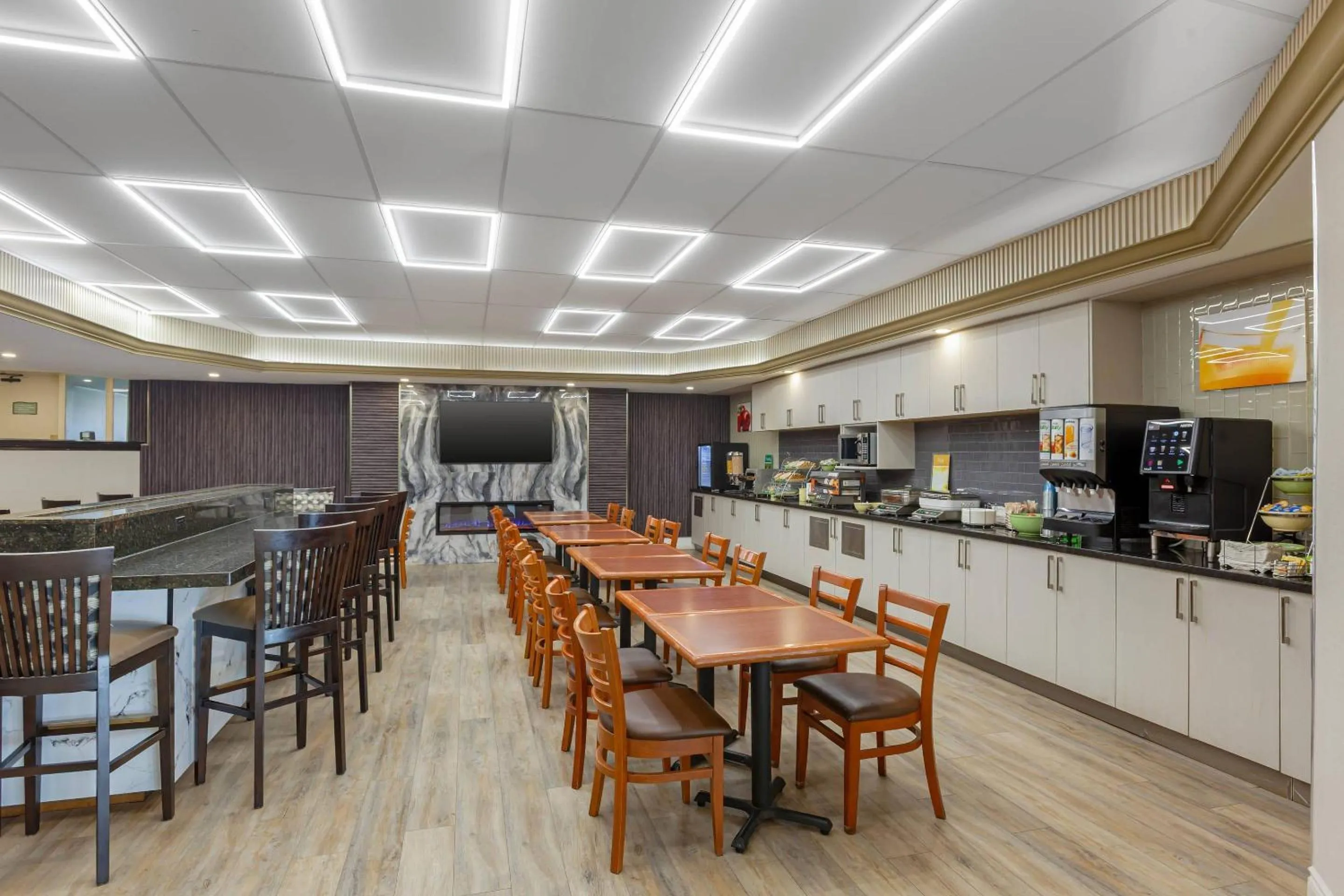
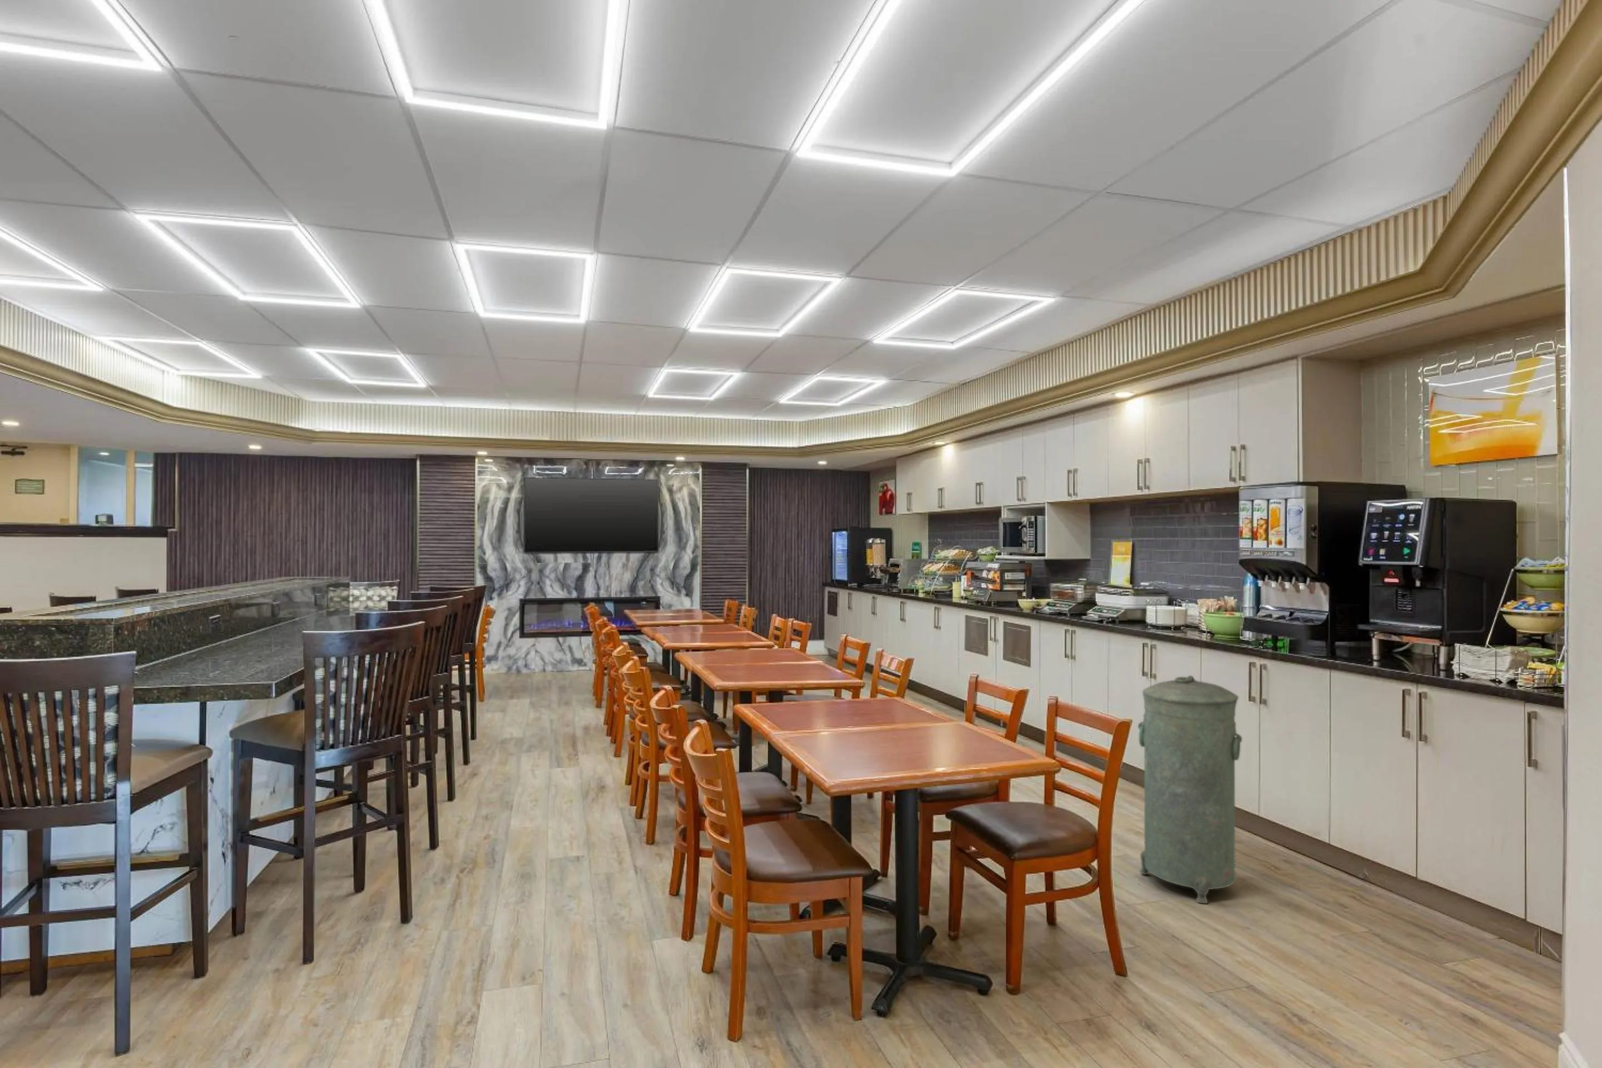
+ trash can [1137,676,1243,904]
